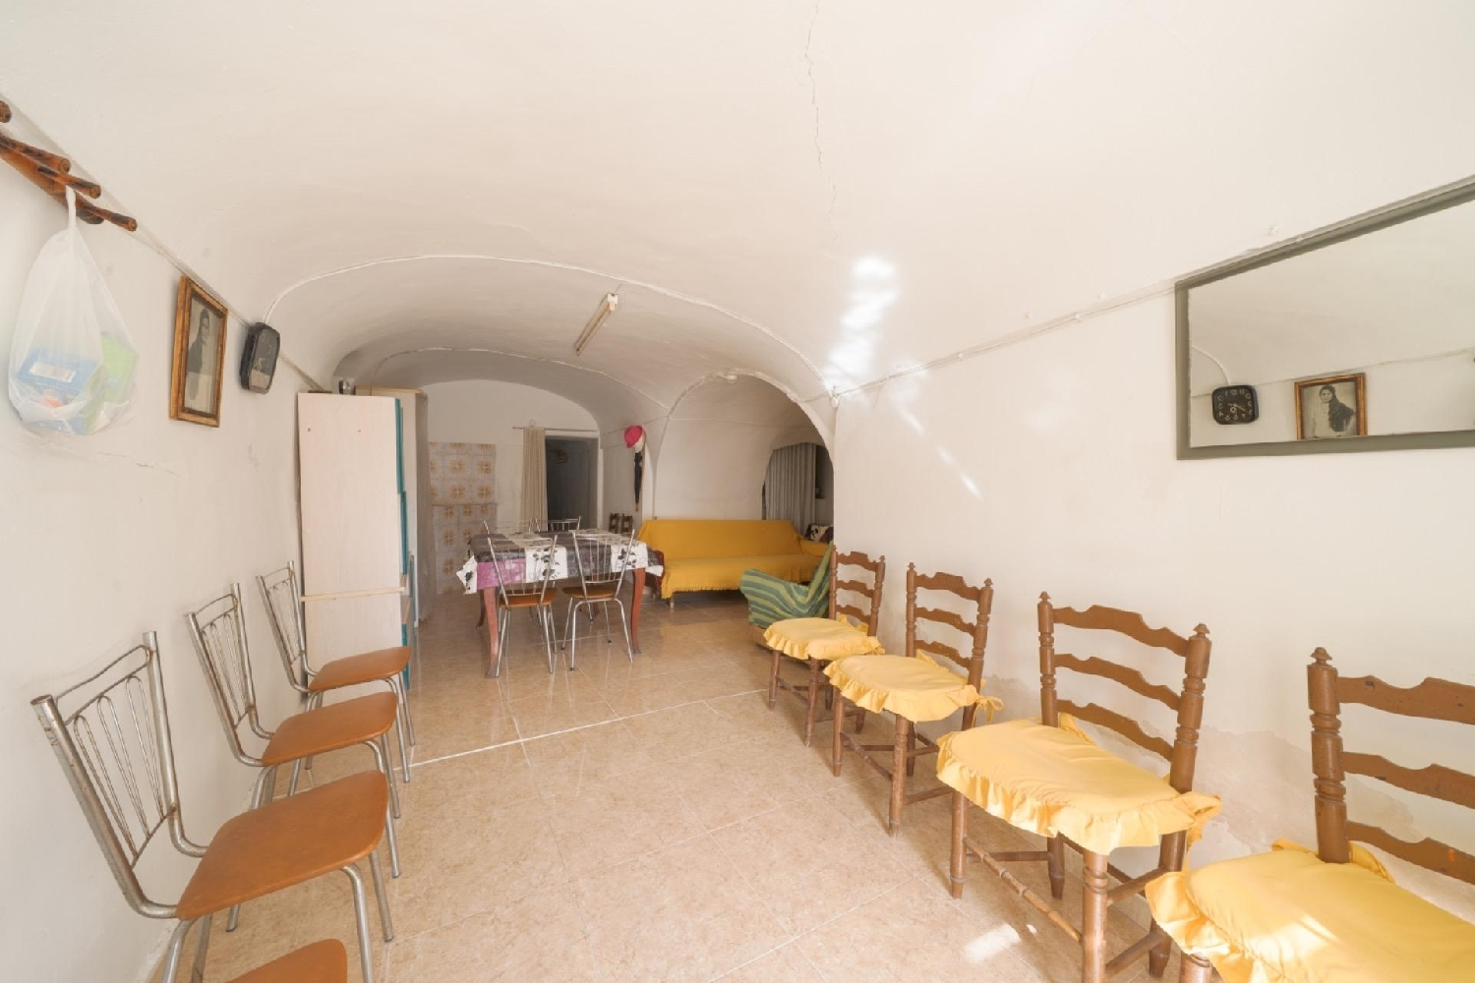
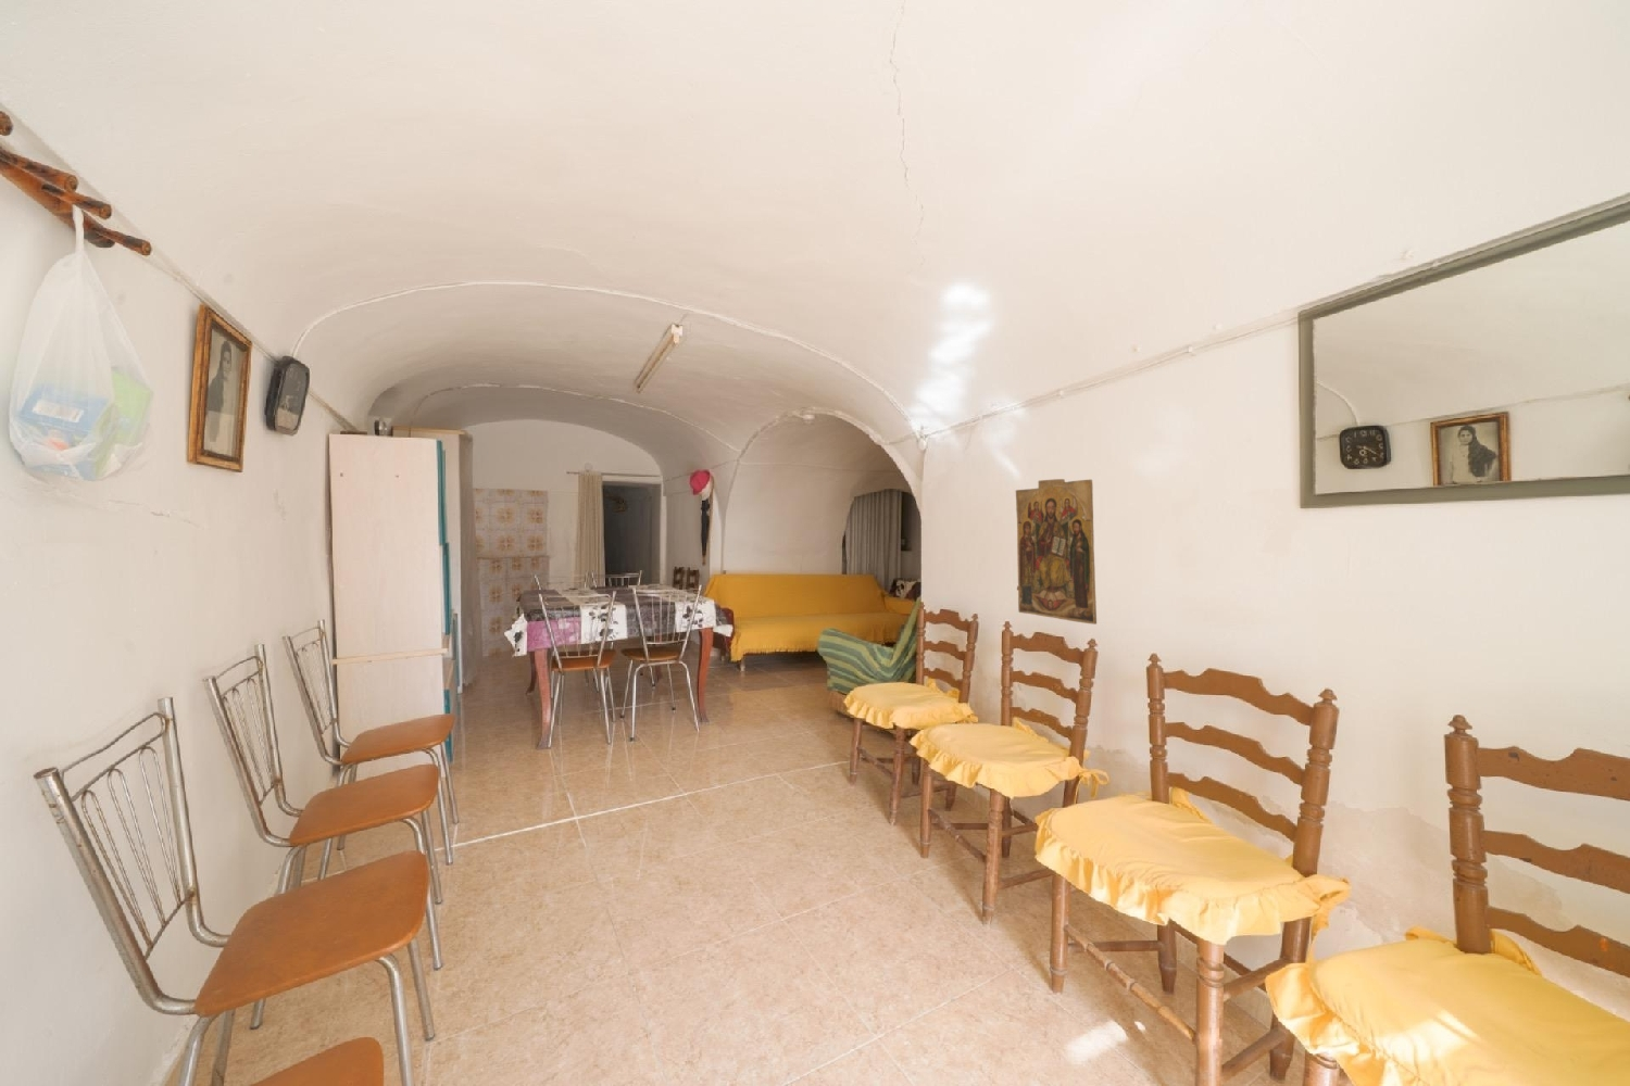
+ religious icon [1015,478,1098,625]
